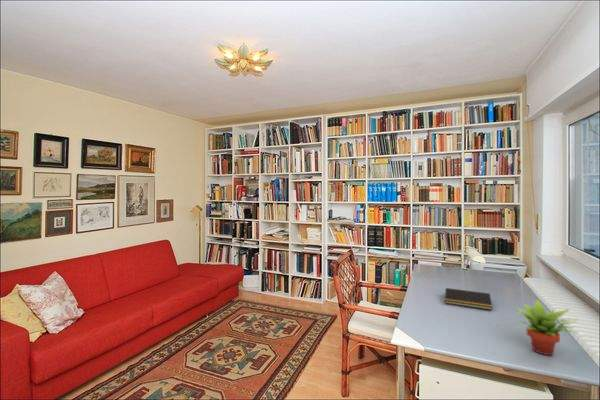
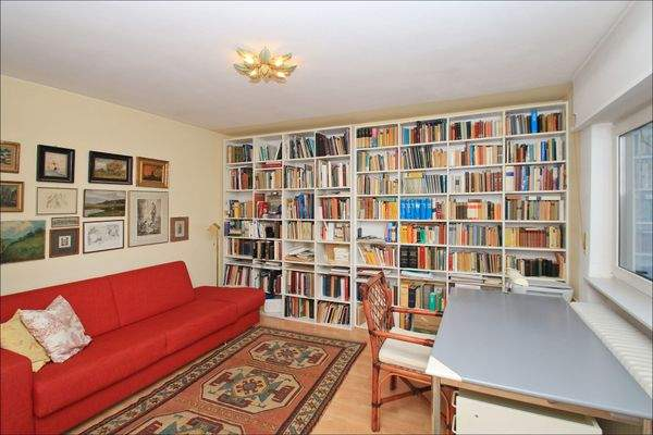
- notepad [444,287,494,311]
- succulent plant [515,298,579,356]
